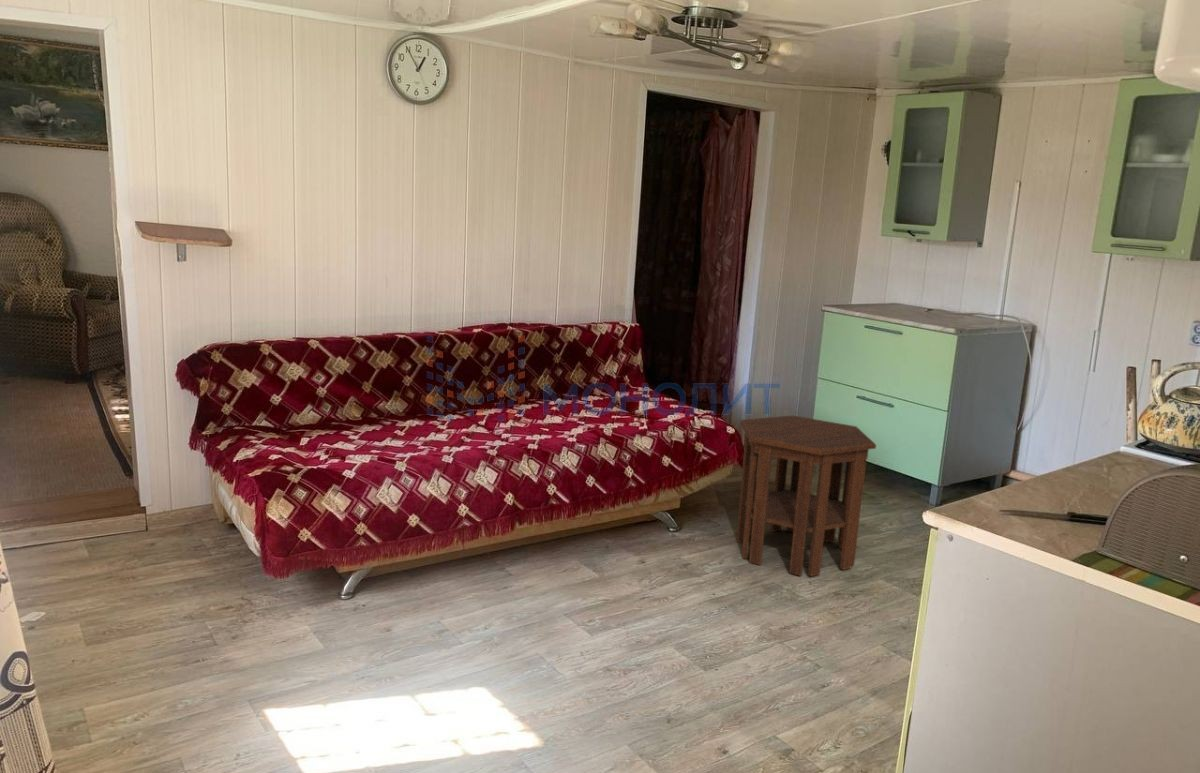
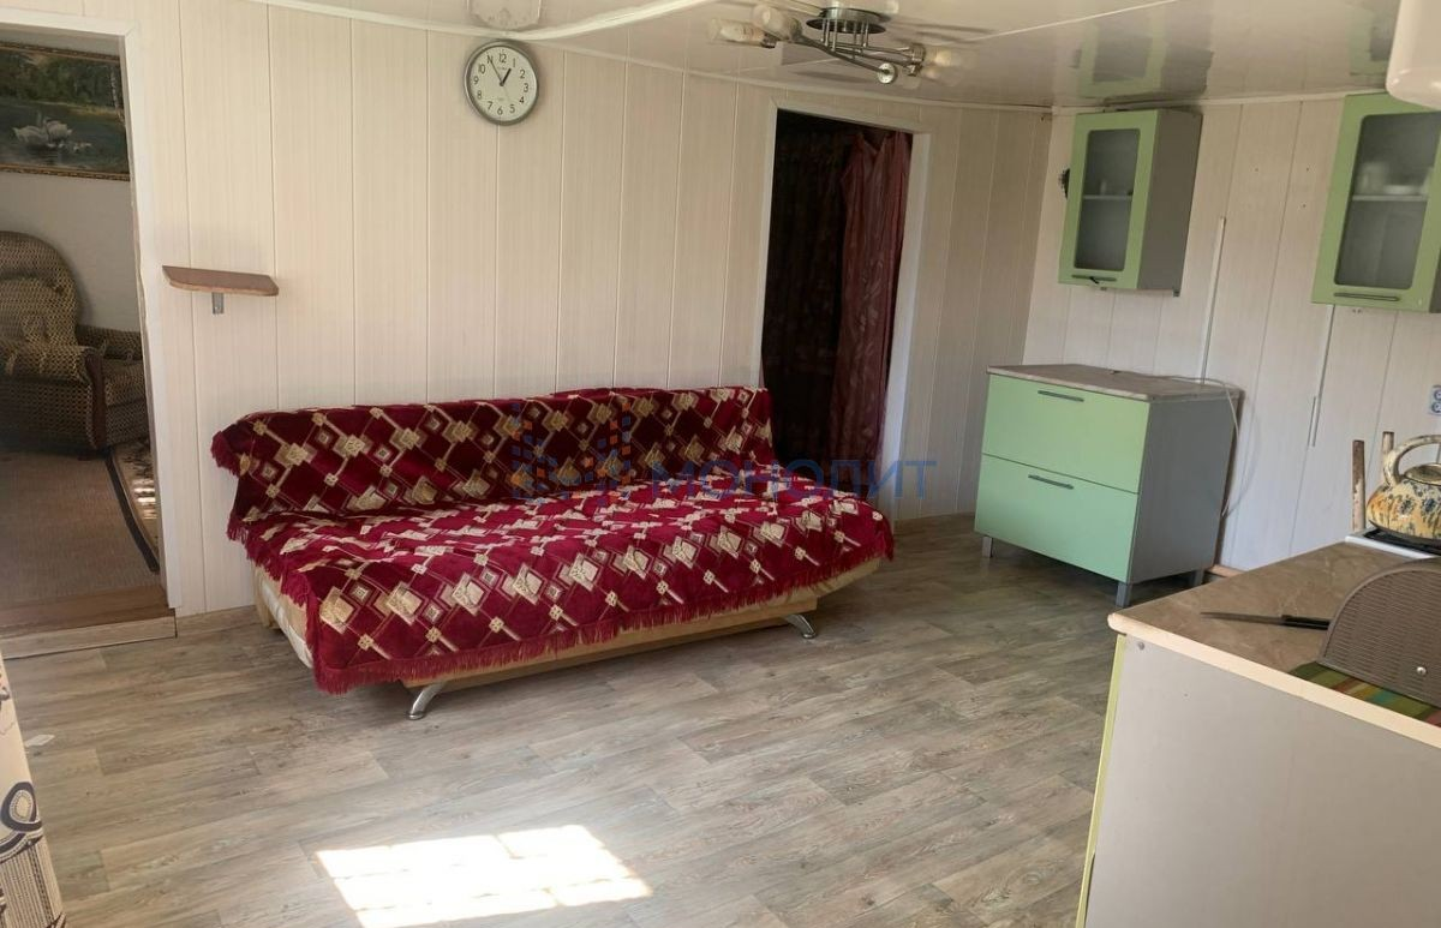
- side table [735,415,877,577]
